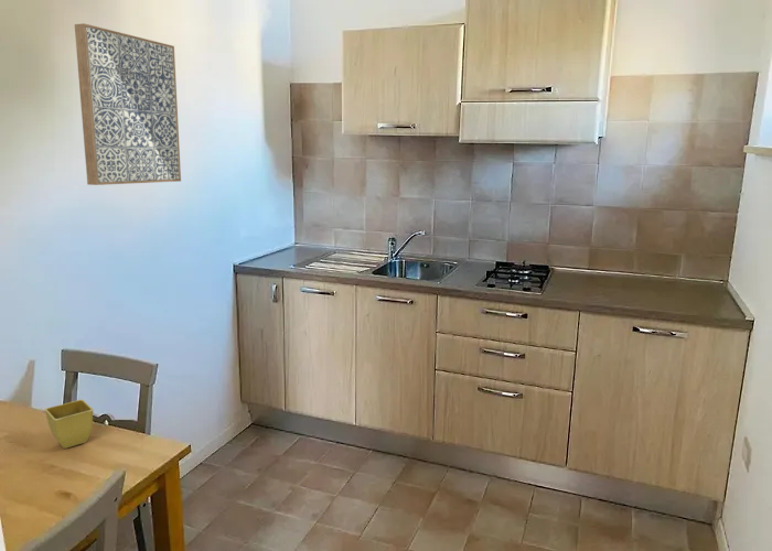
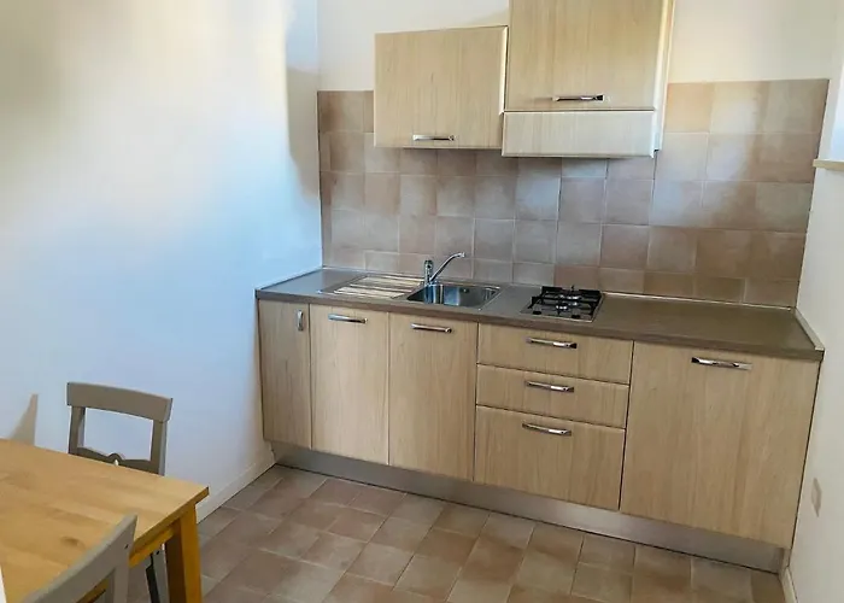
- wall art [74,22,182,186]
- flower pot [44,399,94,450]
